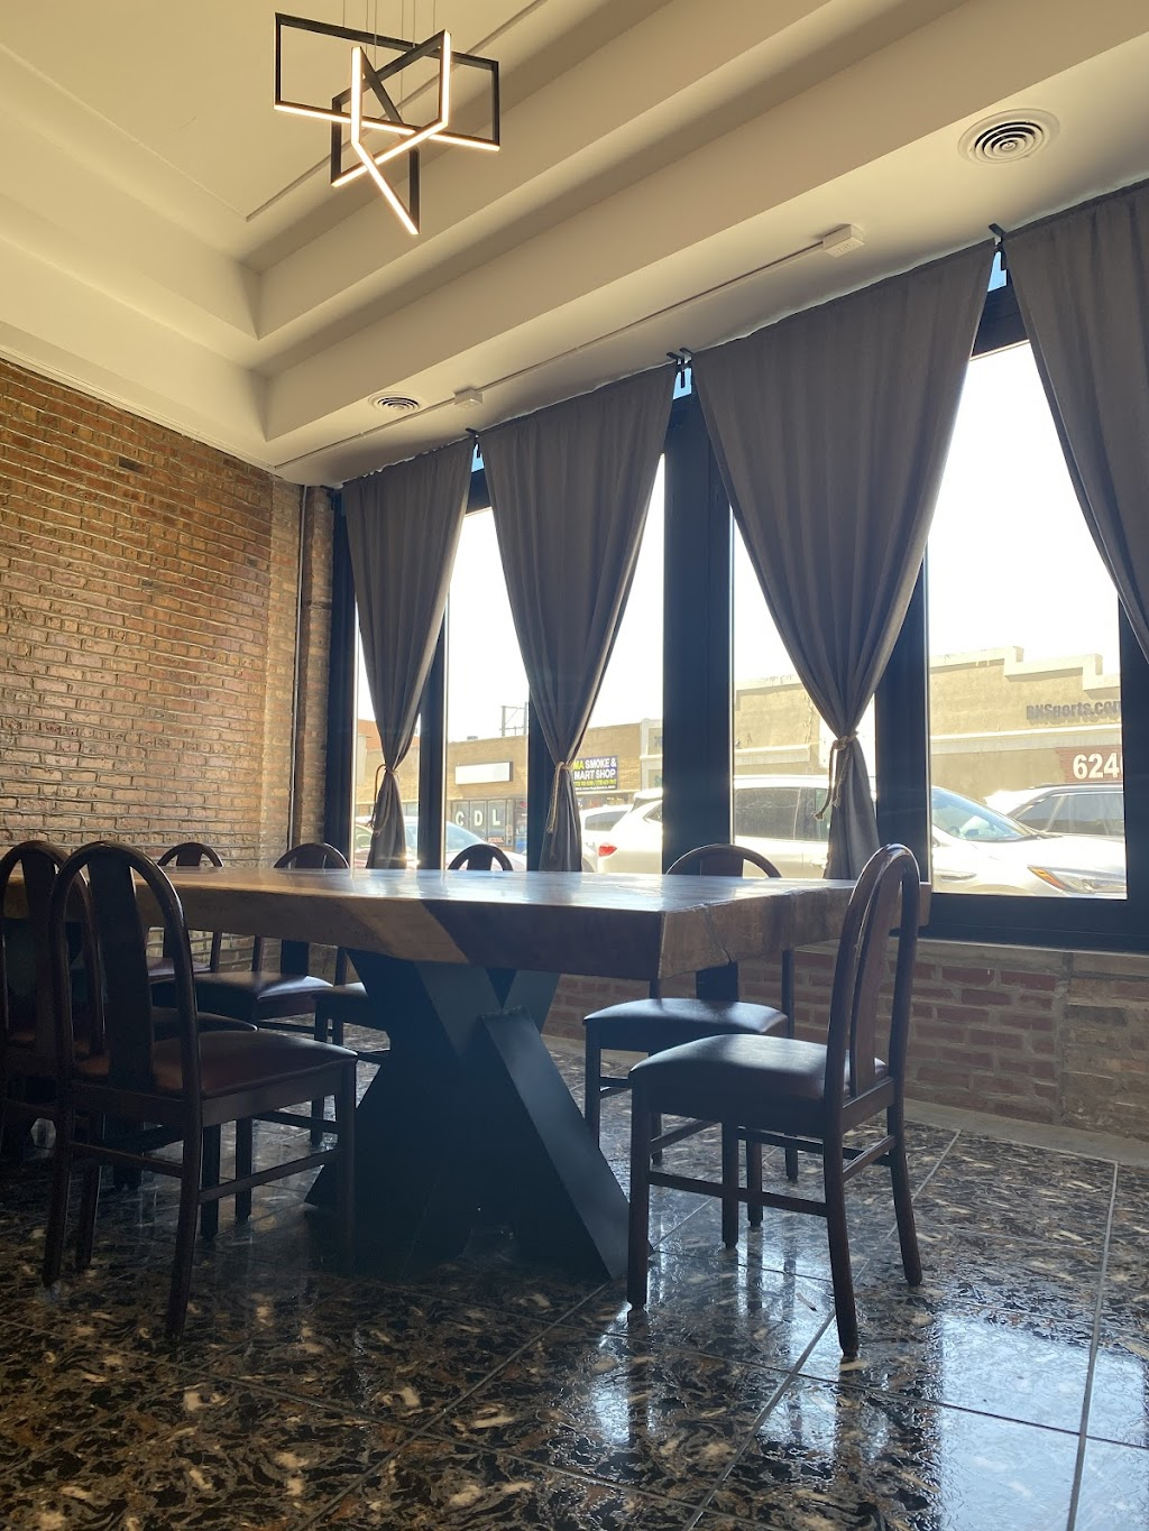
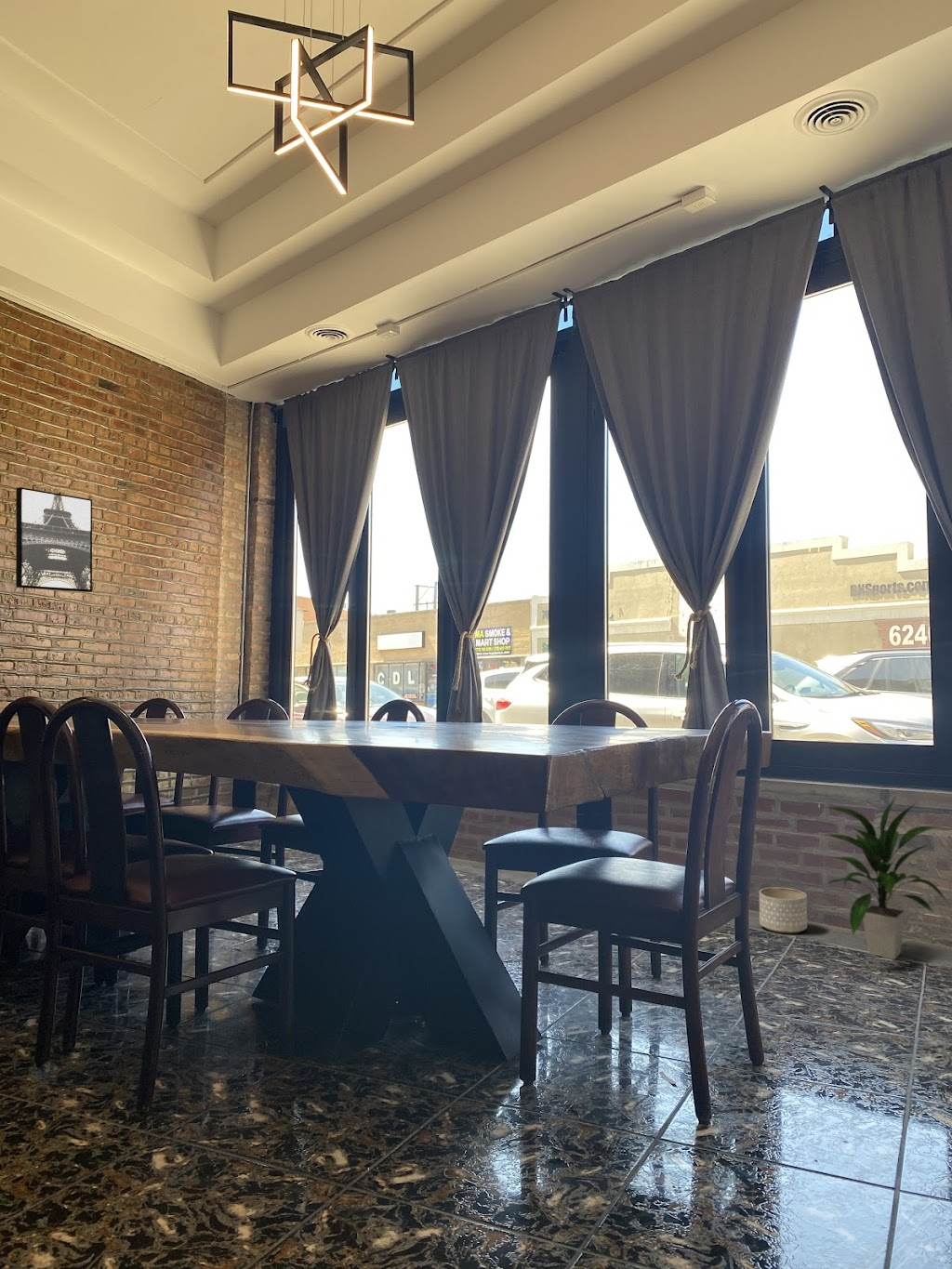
+ wall art [15,486,93,593]
+ indoor plant [818,795,952,960]
+ planter [759,886,808,934]
